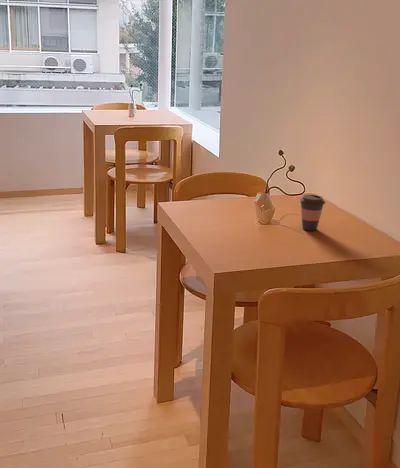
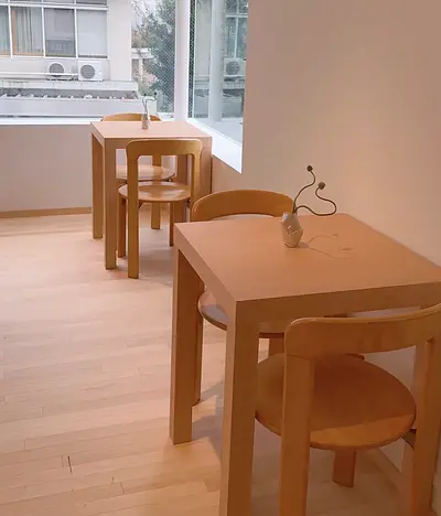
- coffee cup [298,194,326,232]
